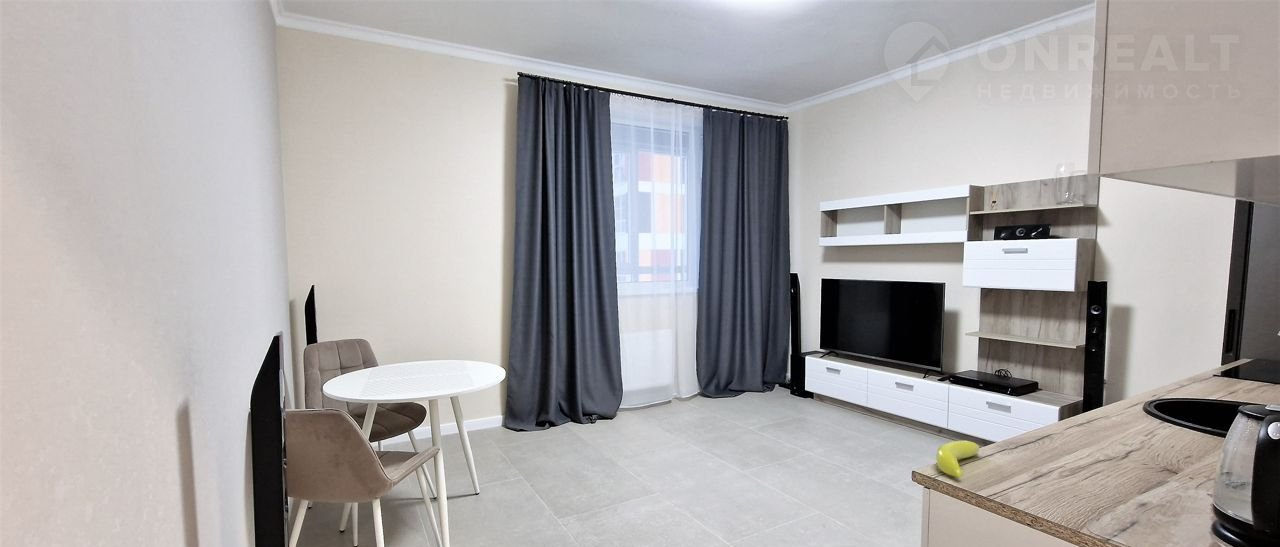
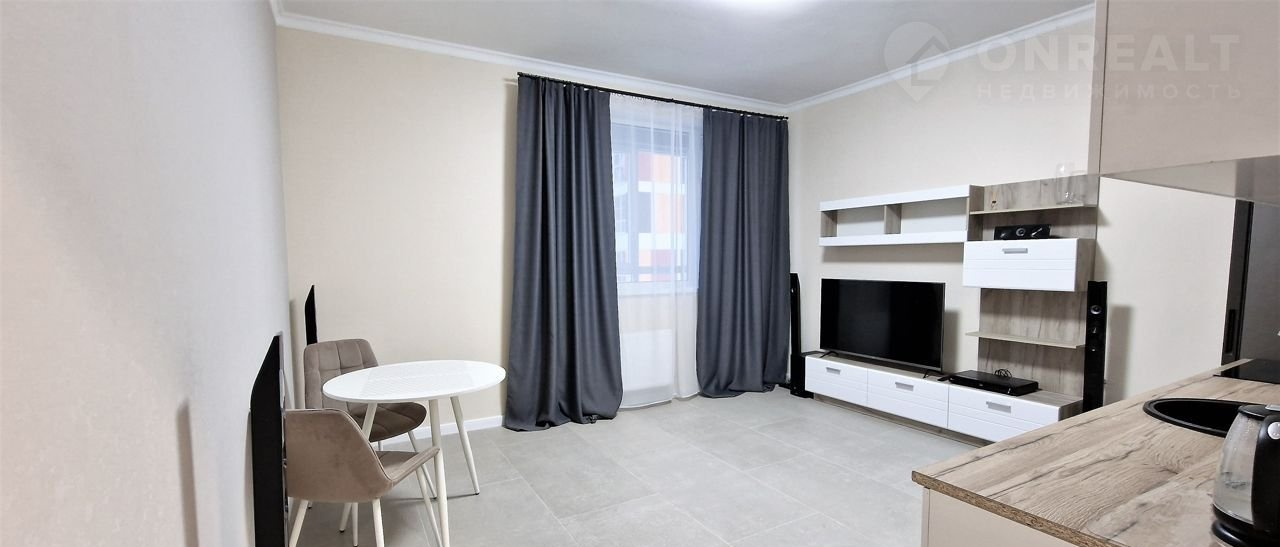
- banana [935,440,980,478]
